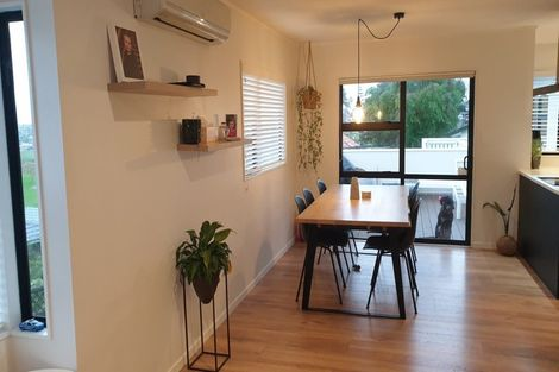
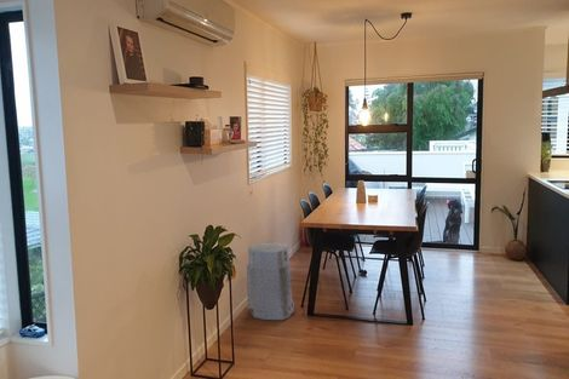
+ air purifier [246,242,295,321]
